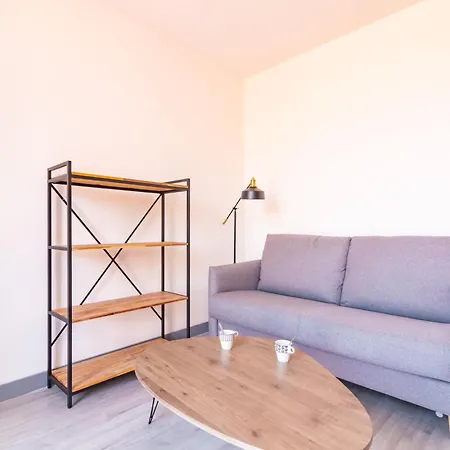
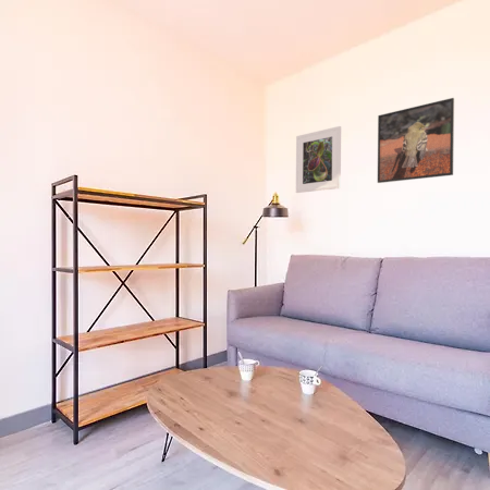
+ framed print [377,97,455,184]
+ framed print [295,125,342,194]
